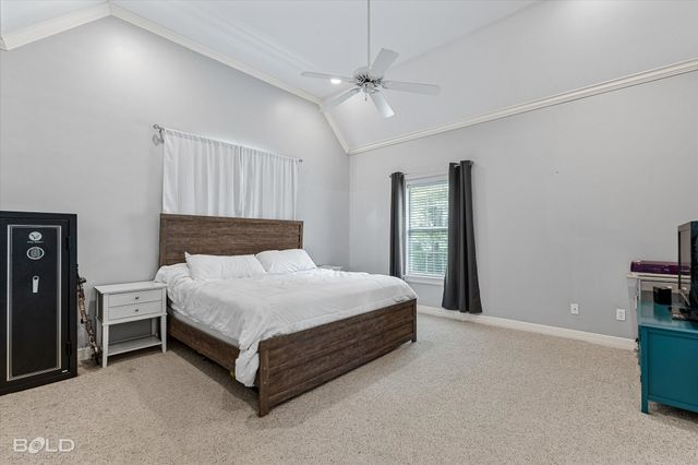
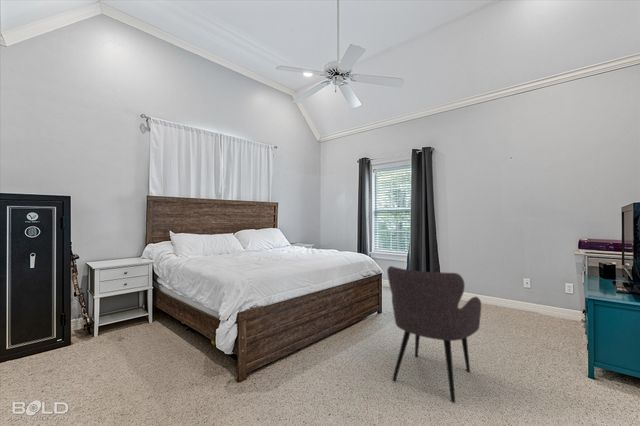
+ armchair [386,265,482,404]
